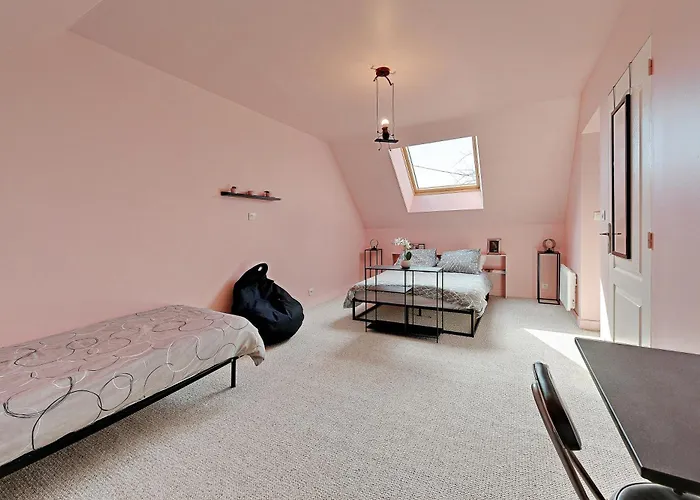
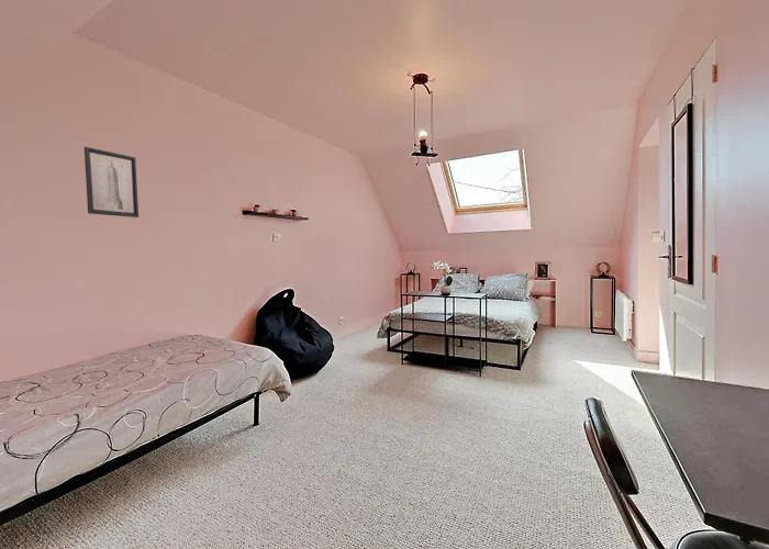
+ wall art [83,146,140,219]
